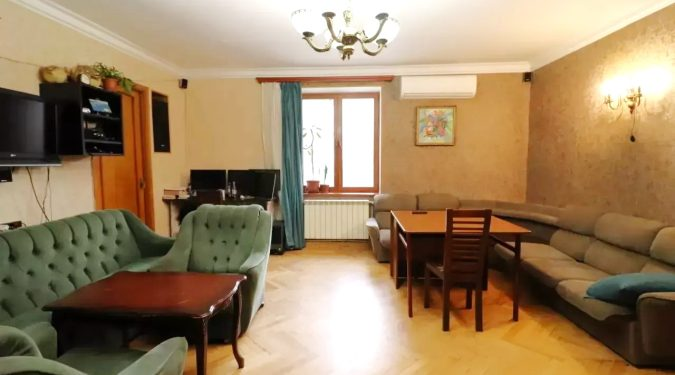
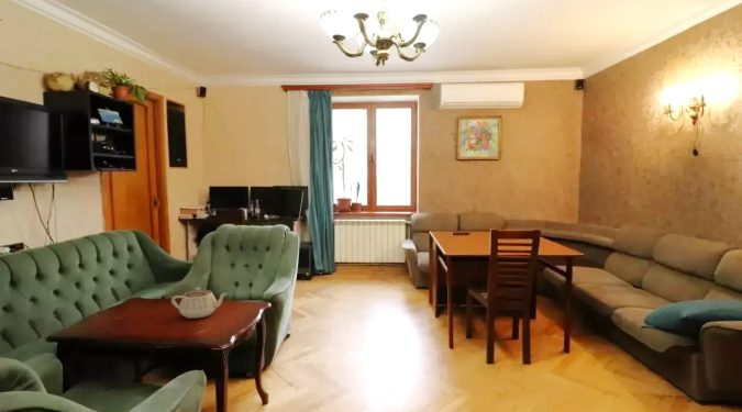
+ teapot [170,287,228,320]
